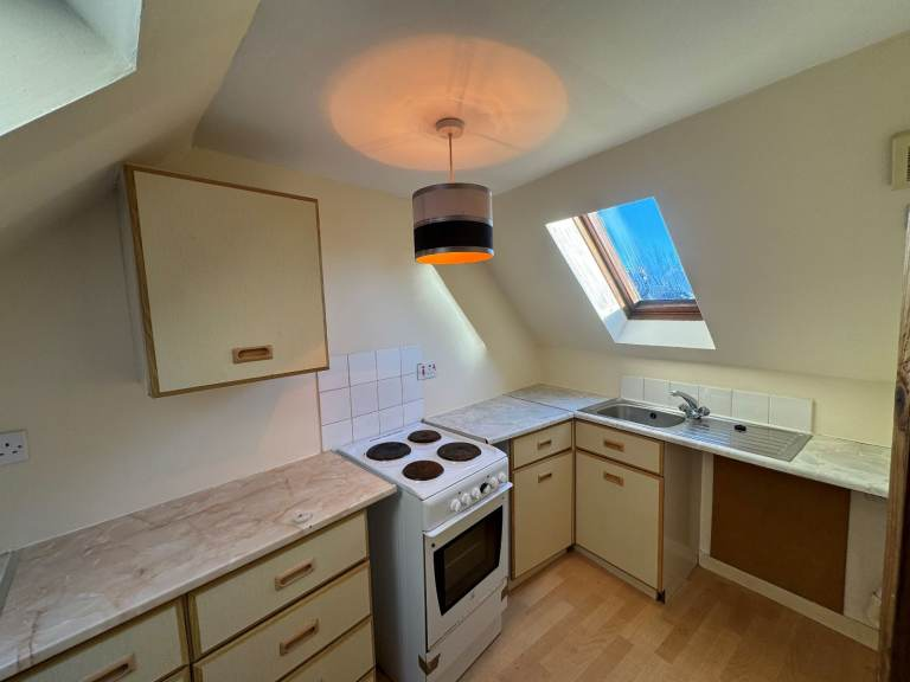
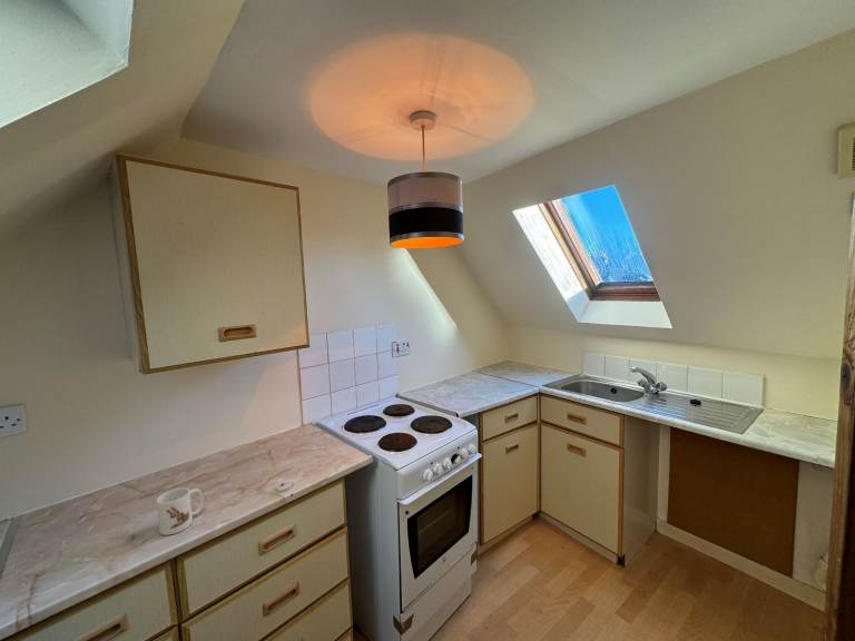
+ mug [156,487,204,536]
